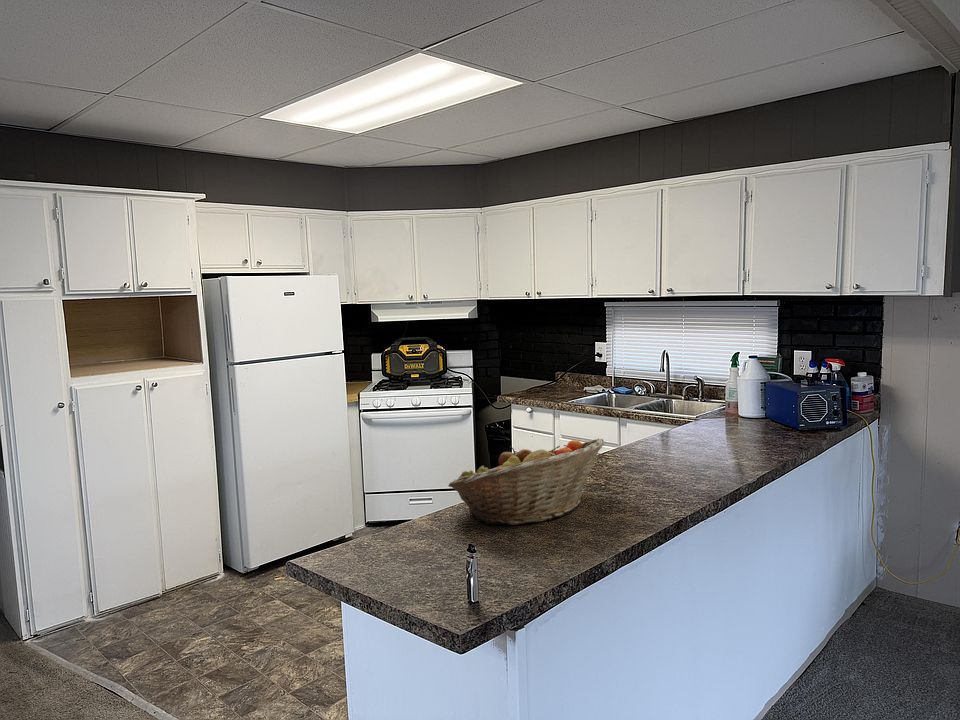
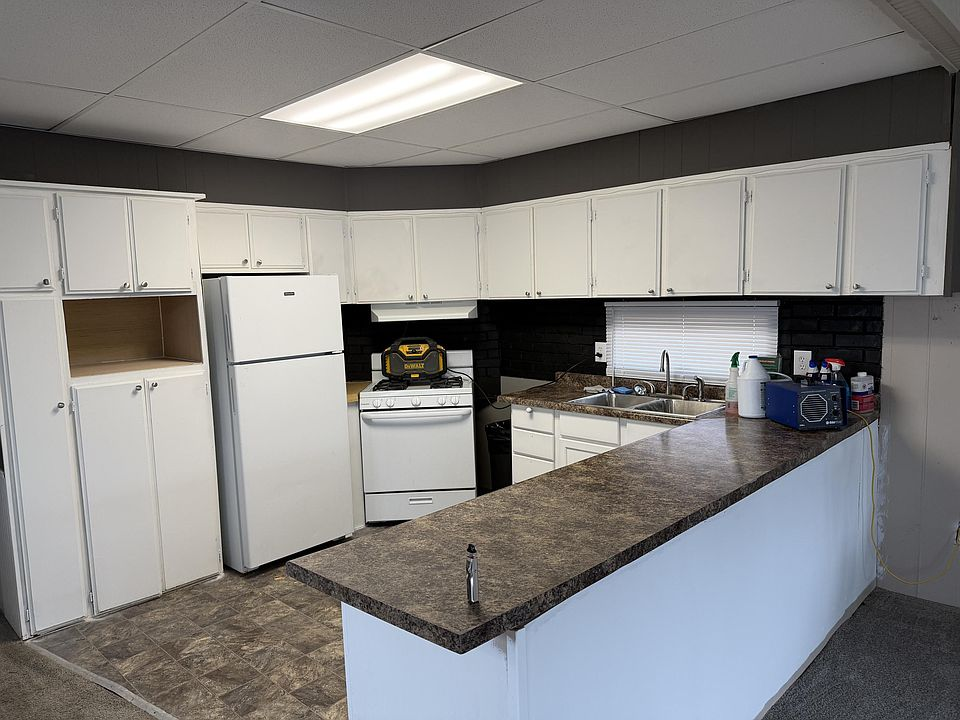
- fruit basket [447,438,606,526]
